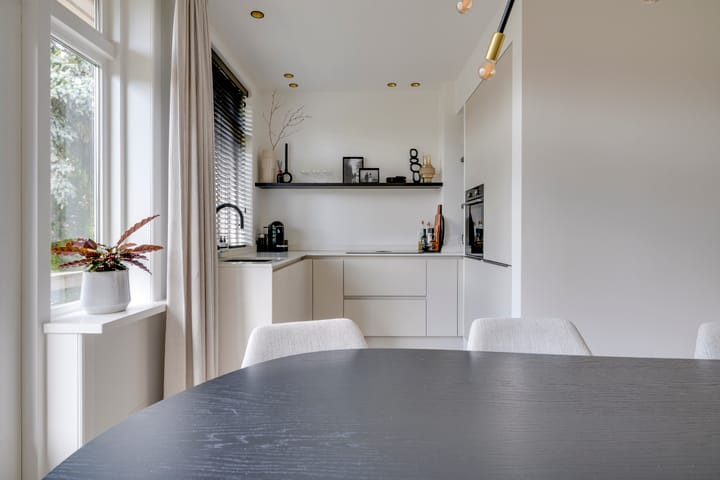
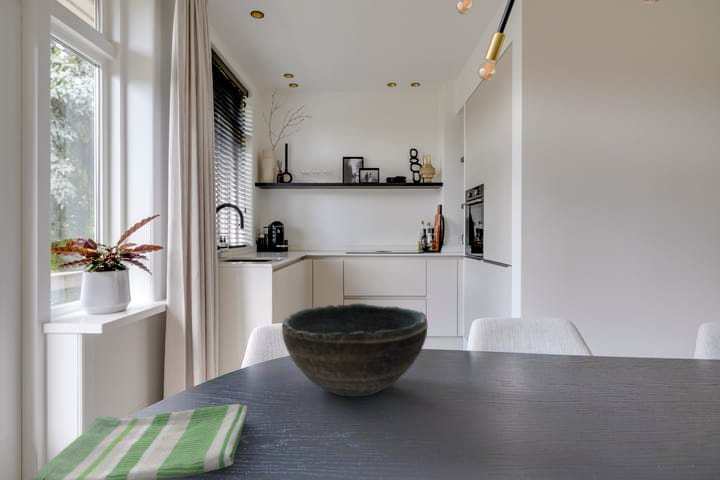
+ bowl [281,303,429,398]
+ dish towel [30,403,249,480]
